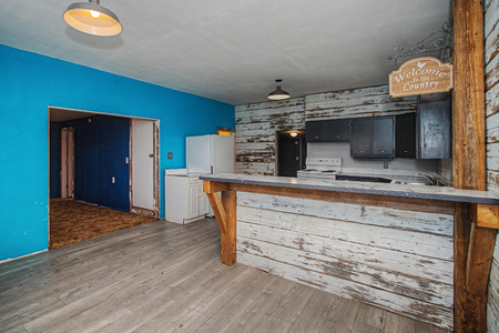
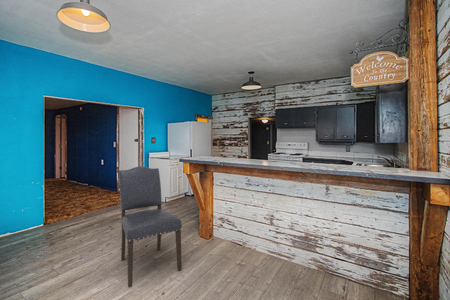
+ chair [118,165,183,289]
